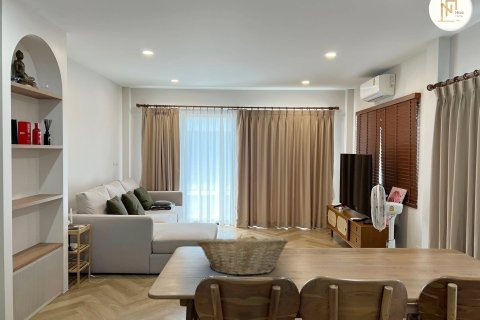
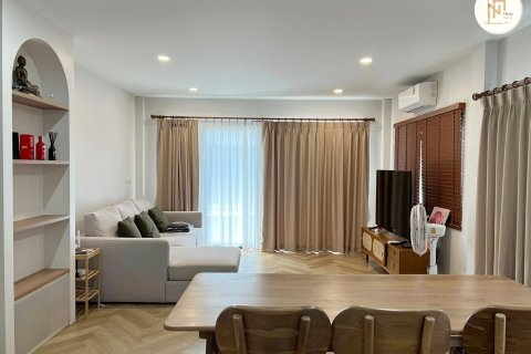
- fruit basket [196,235,289,276]
